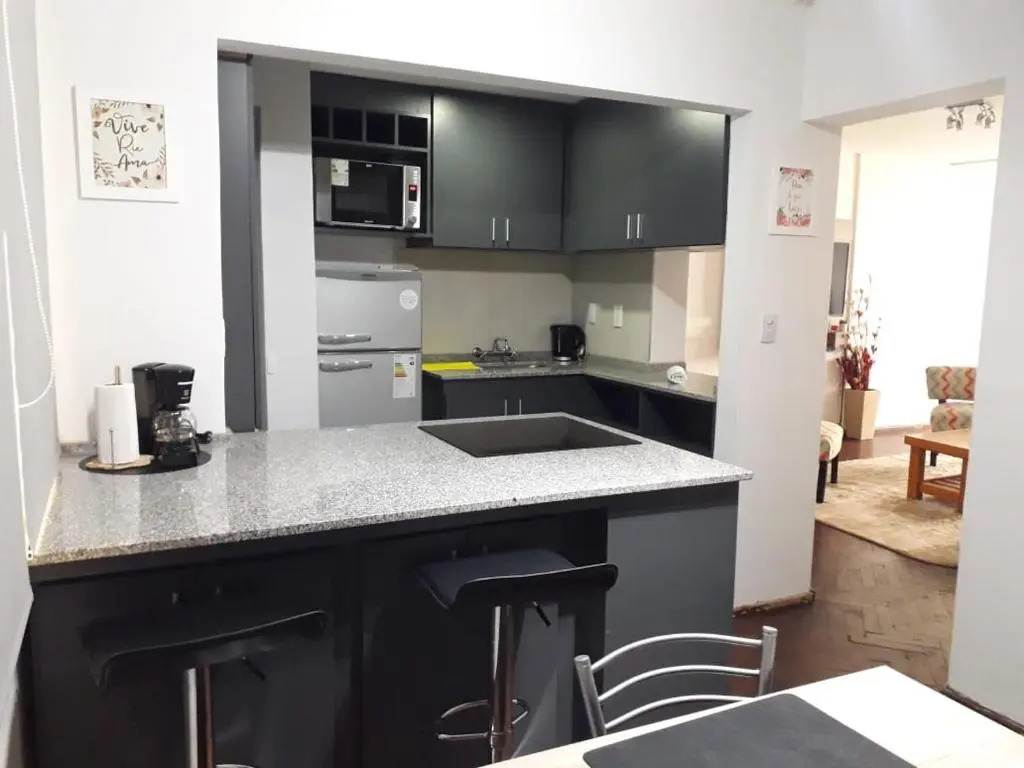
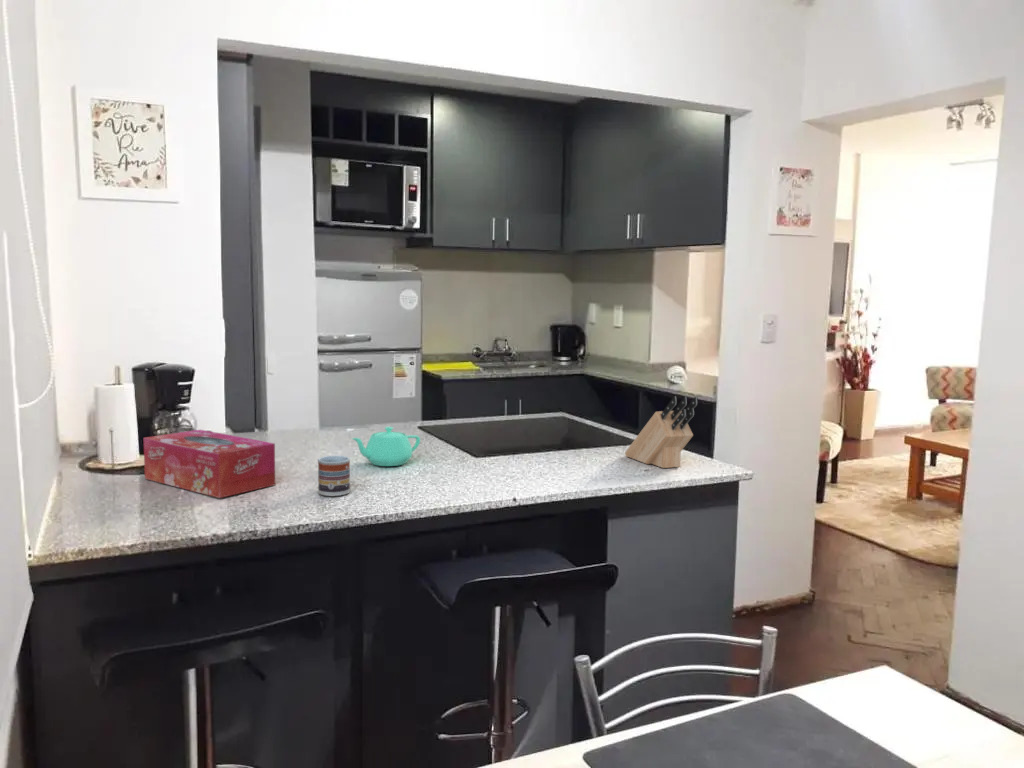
+ knife block [624,395,699,469]
+ cup [317,455,351,497]
+ tissue box [143,429,276,499]
+ teapot [350,426,421,467]
